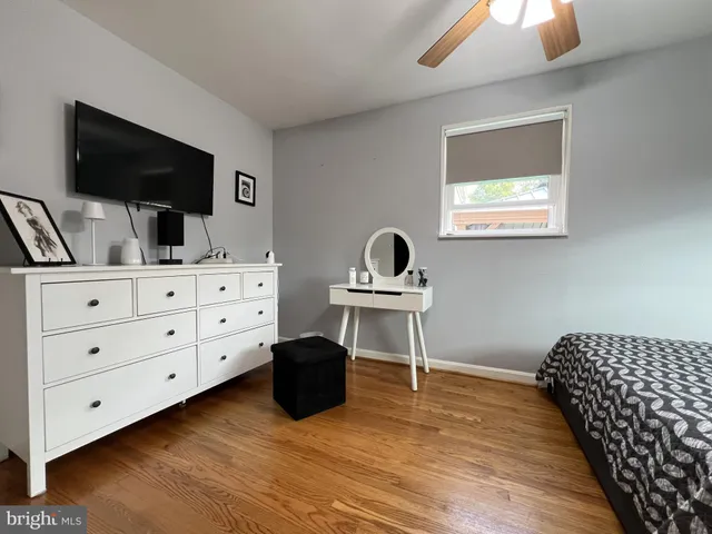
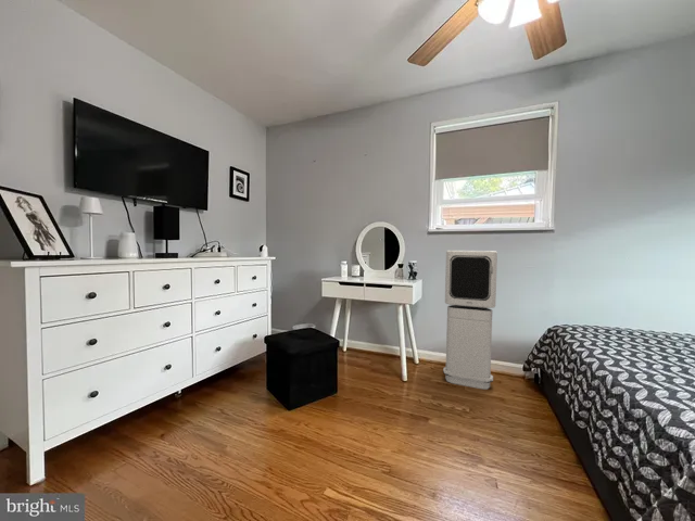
+ air purifier [442,250,498,391]
